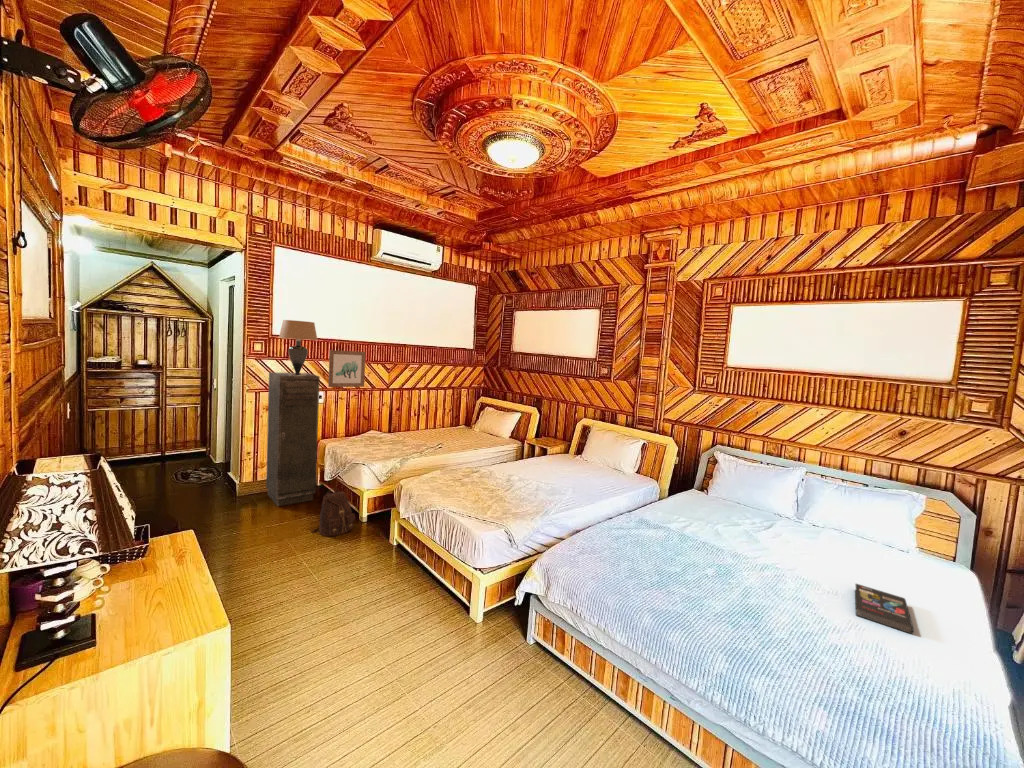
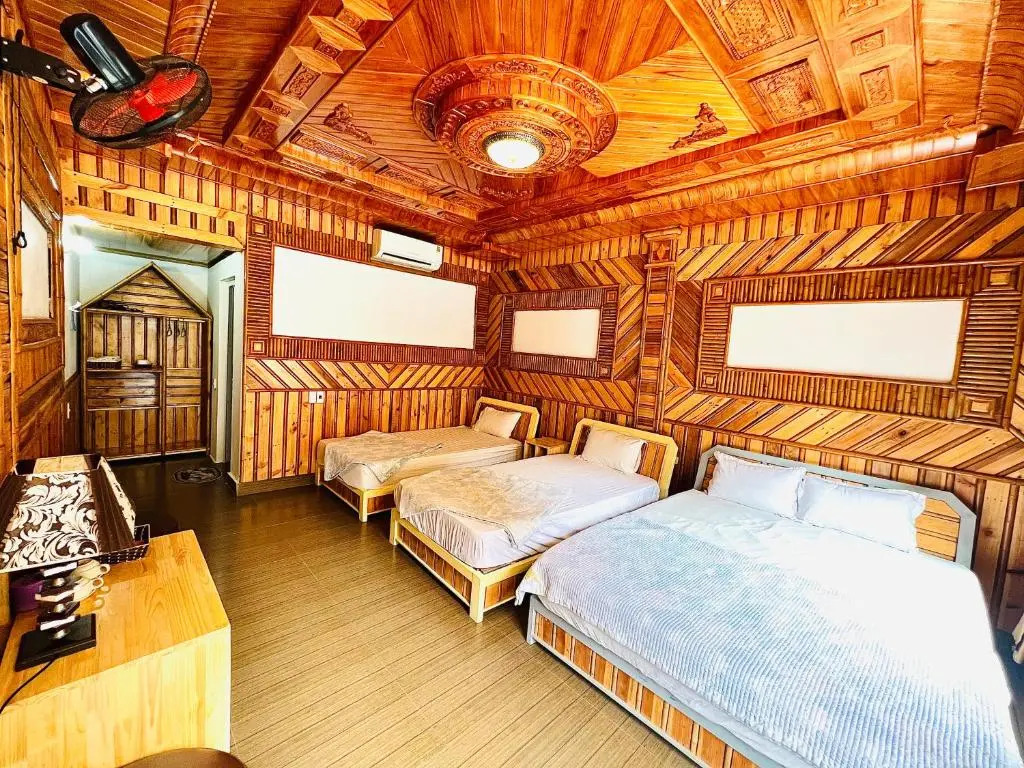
- storage cabinet [265,371,321,507]
- wall art [327,349,367,388]
- table lamp [278,319,318,375]
- book [854,582,915,635]
- backpack [310,487,356,537]
